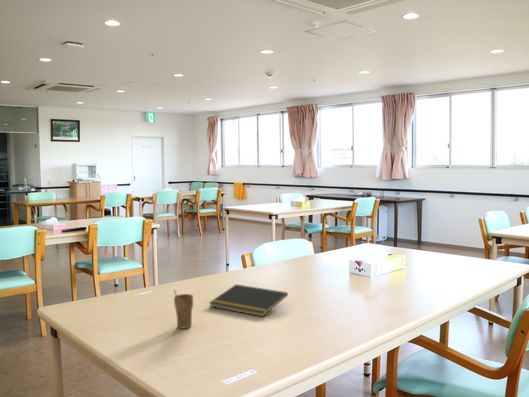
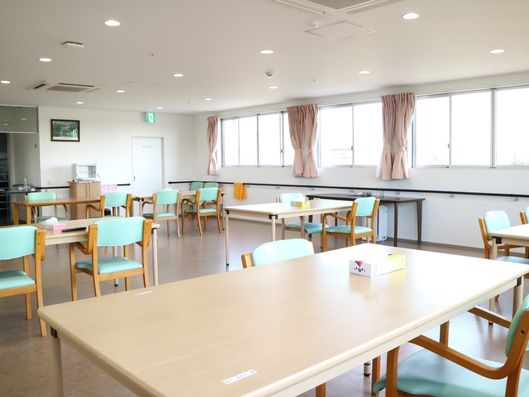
- cup [173,289,194,329]
- notepad [208,283,289,318]
